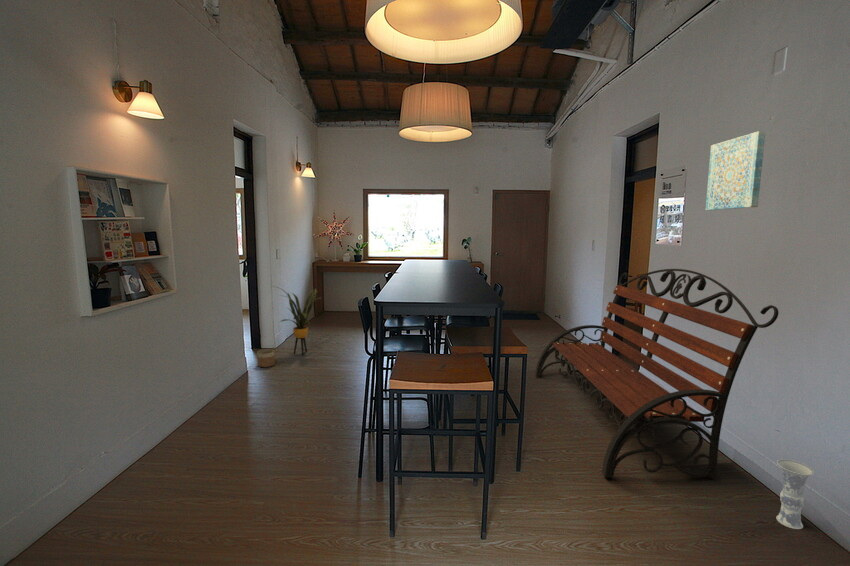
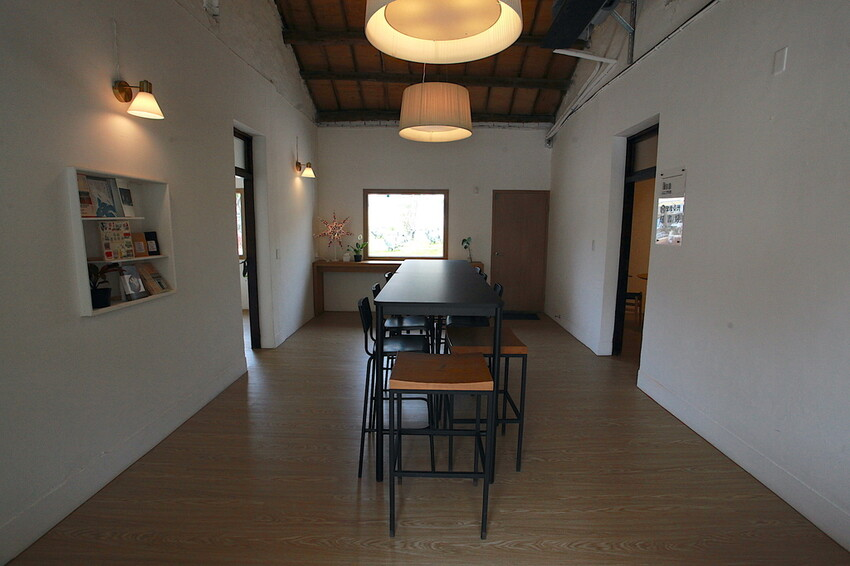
- vase [775,458,815,530]
- house plant [272,285,320,356]
- planter [256,348,276,368]
- wall art [704,130,767,211]
- bench [534,268,779,480]
